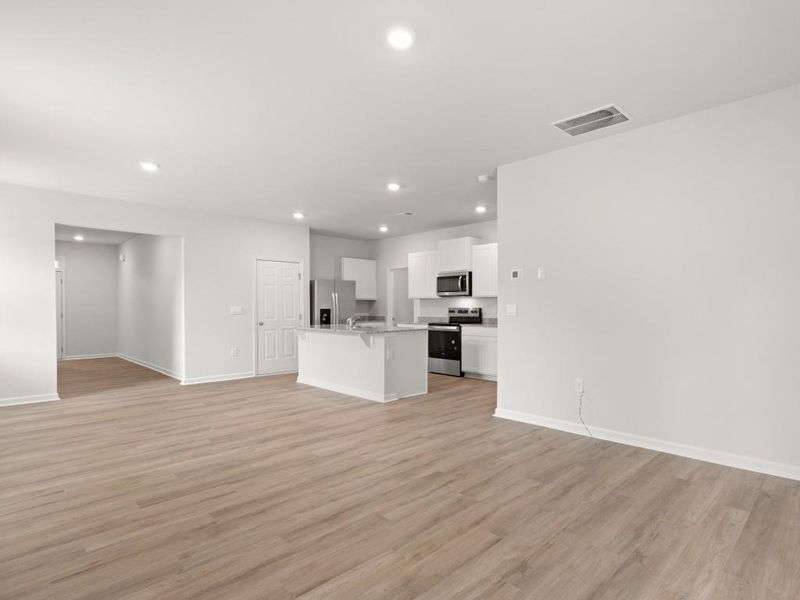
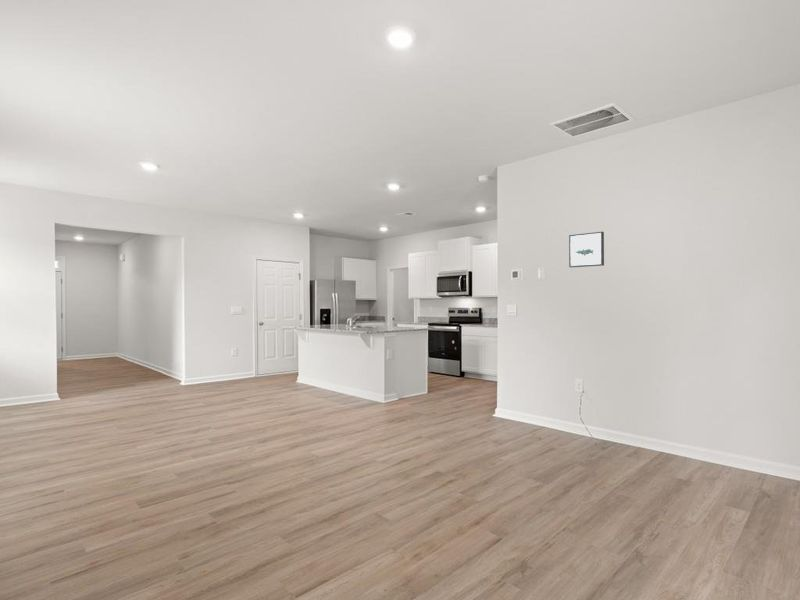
+ wall art [568,231,605,268]
